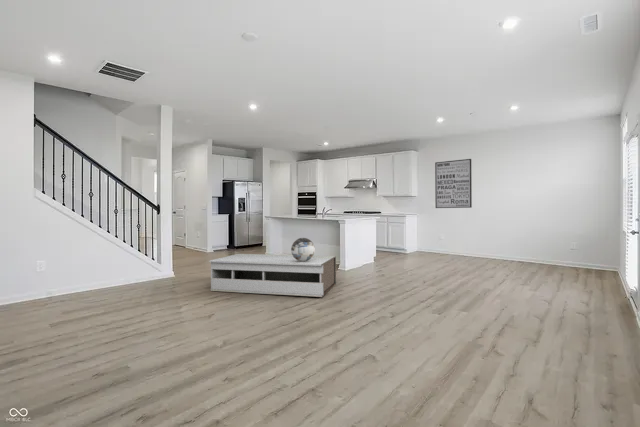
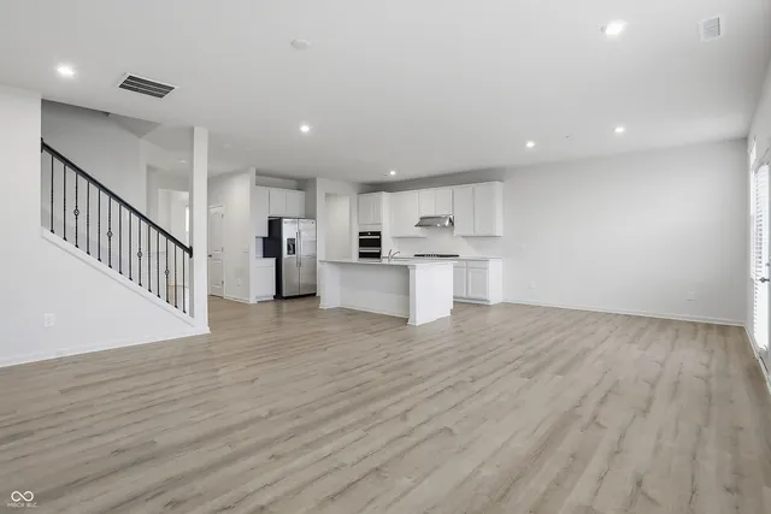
- coffee table [208,253,337,298]
- wall art [434,158,473,209]
- decorative sphere [290,237,316,262]
